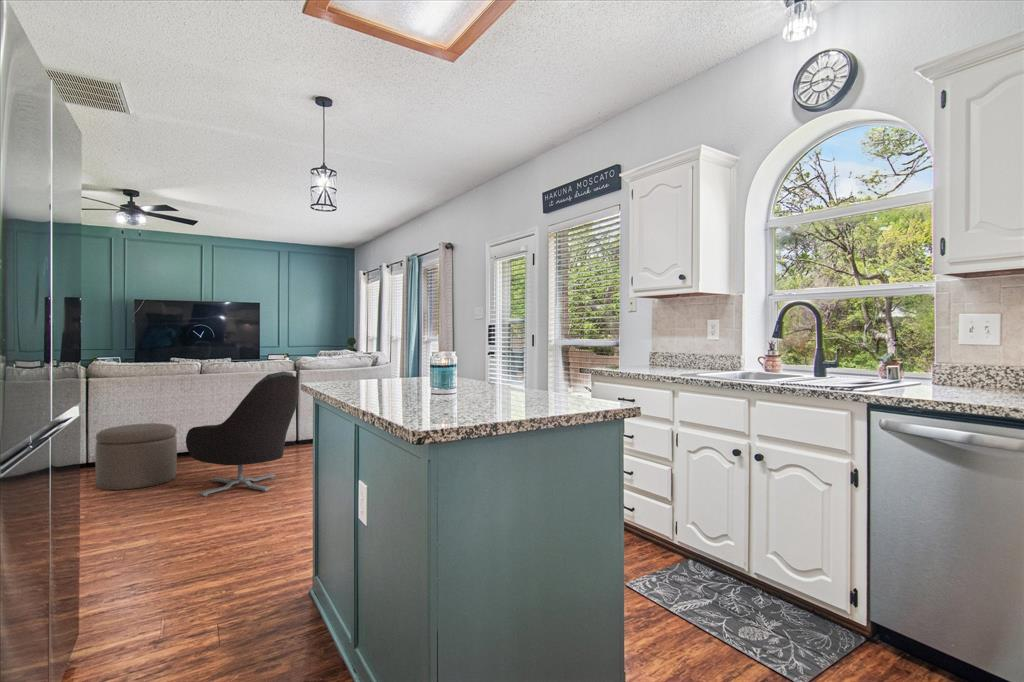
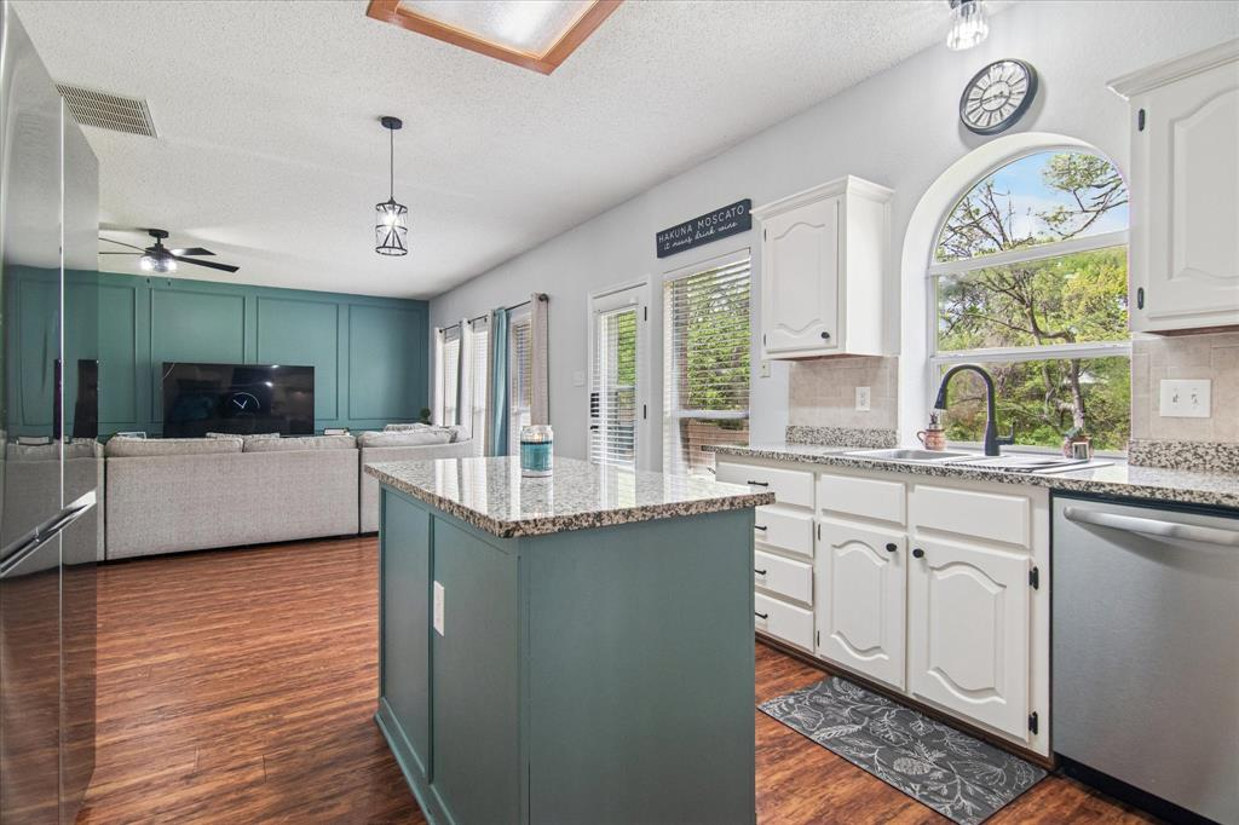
- ottoman [94,422,178,491]
- armchair [185,370,300,497]
